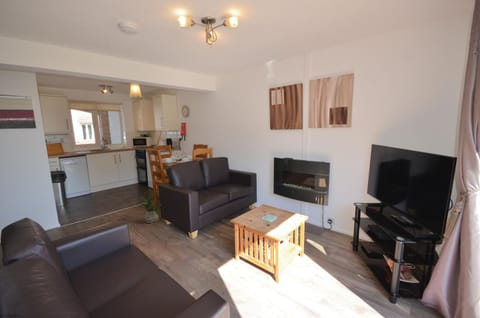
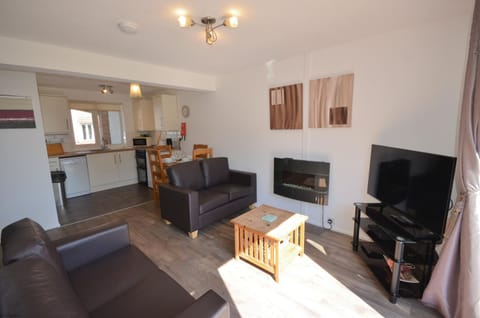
- house plant [135,192,161,224]
